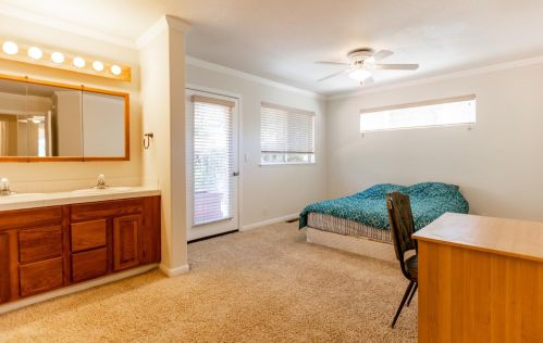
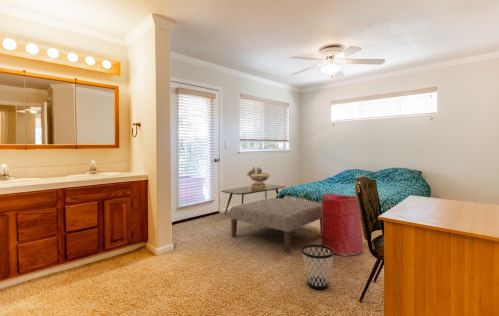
+ coffee table [220,183,287,215]
+ birdbath [246,166,271,189]
+ wastebasket [300,244,335,291]
+ laundry hamper [321,193,364,257]
+ ottoman [230,197,322,254]
